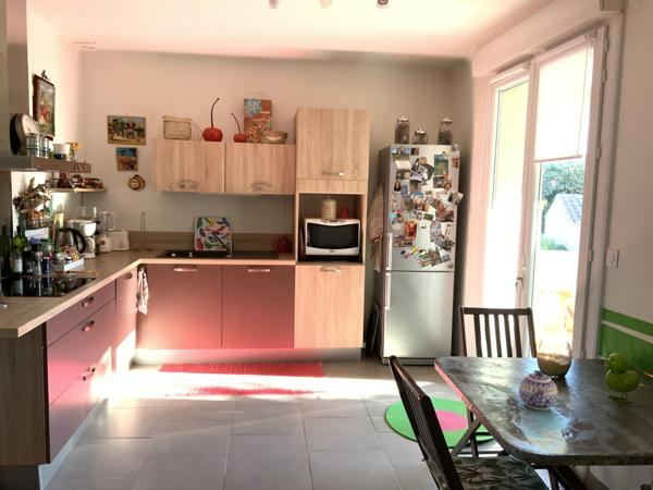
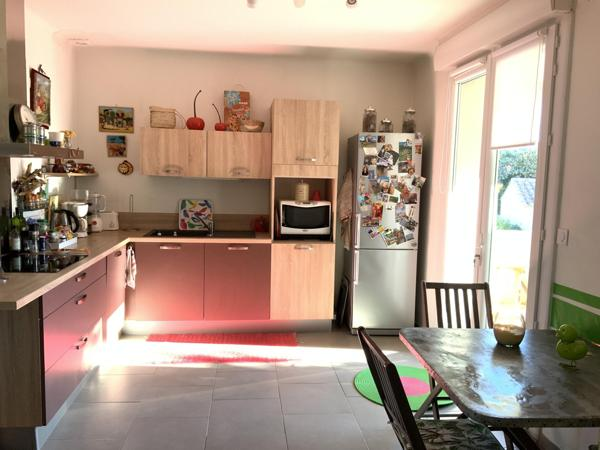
- teapot [518,369,558,411]
